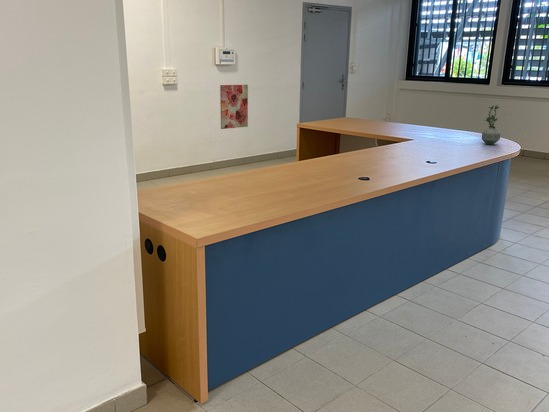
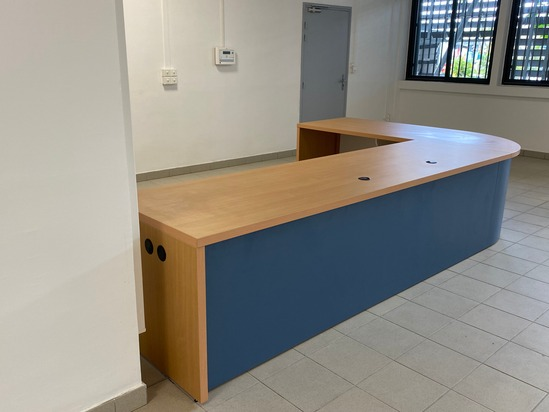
- wall art [219,84,249,130]
- potted plant [481,104,502,146]
